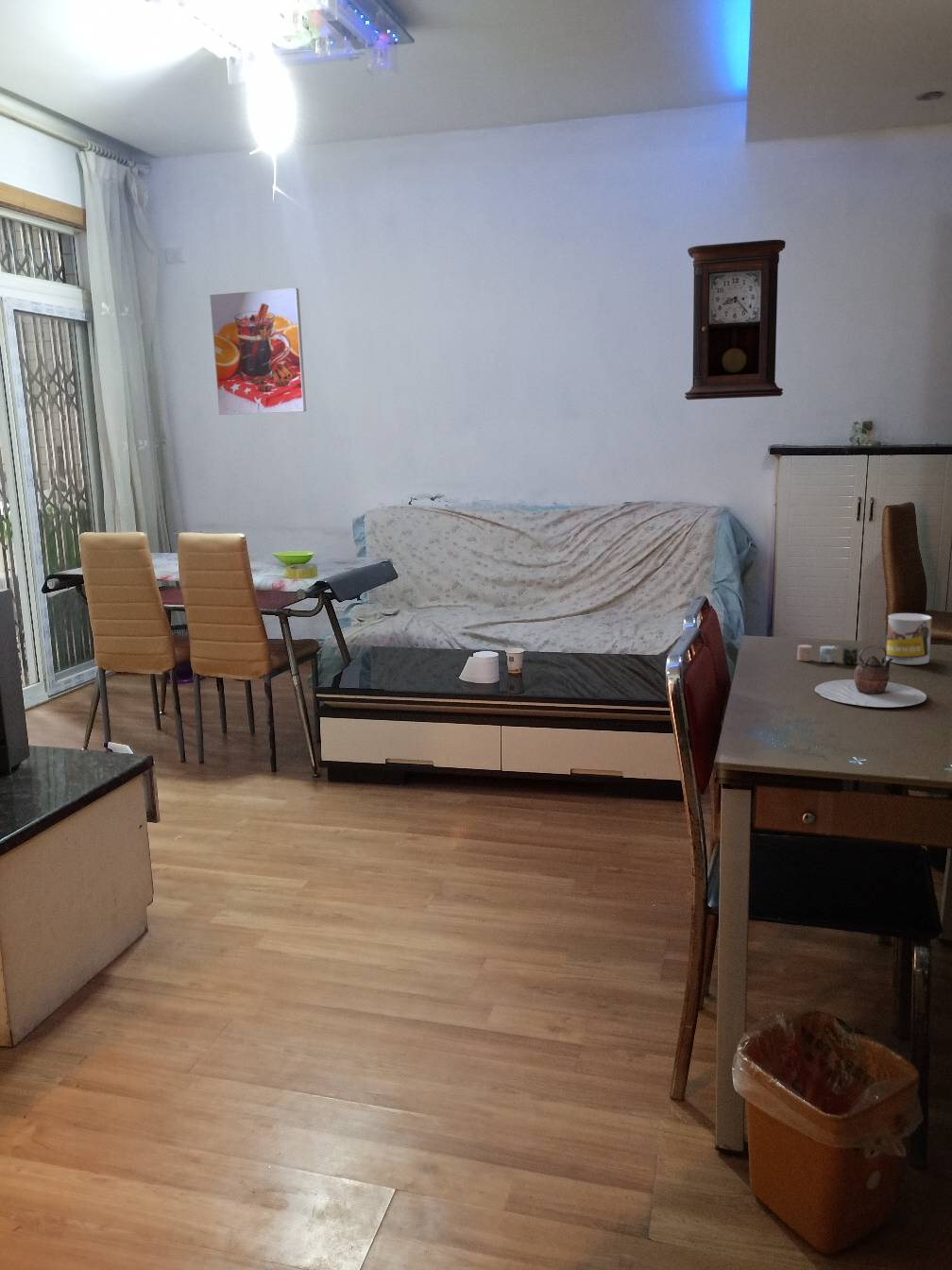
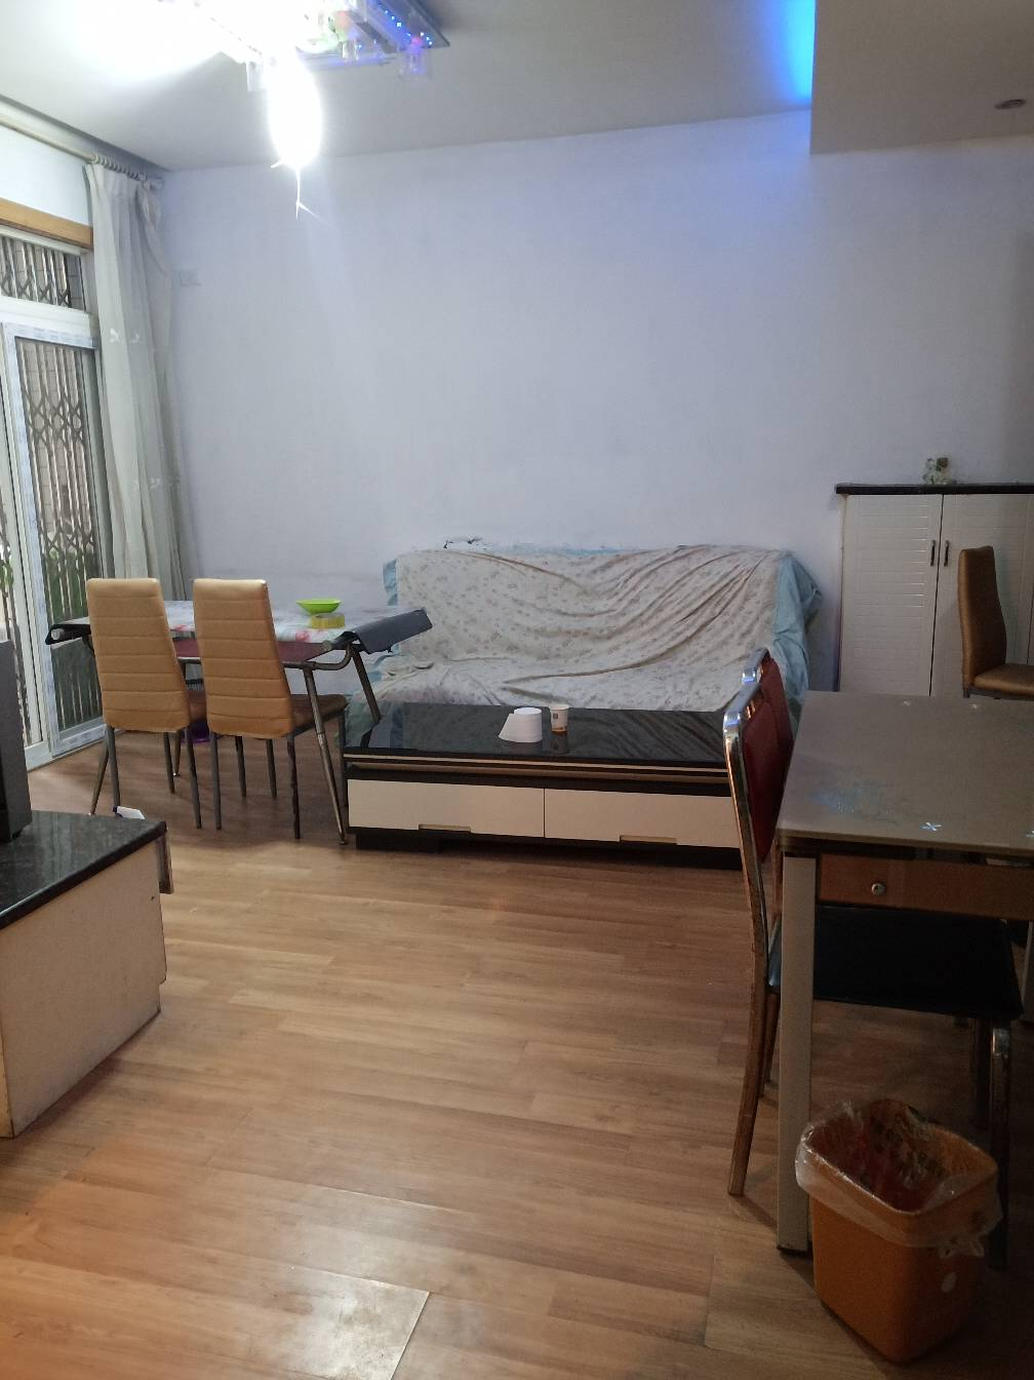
- pendulum clock [684,239,787,401]
- mug [885,612,932,665]
- teapot [814,644,927,708]
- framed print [209,287,307,416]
- candle [796,644,859,664]
